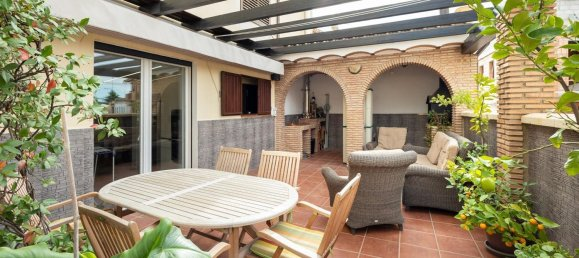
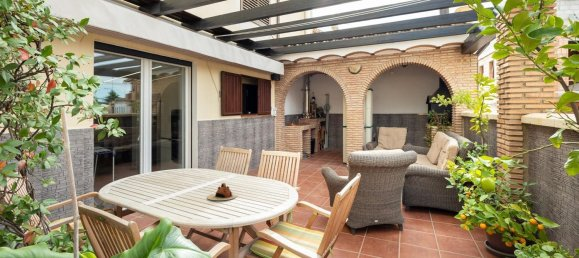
+ teapot [206,182,238,201]
